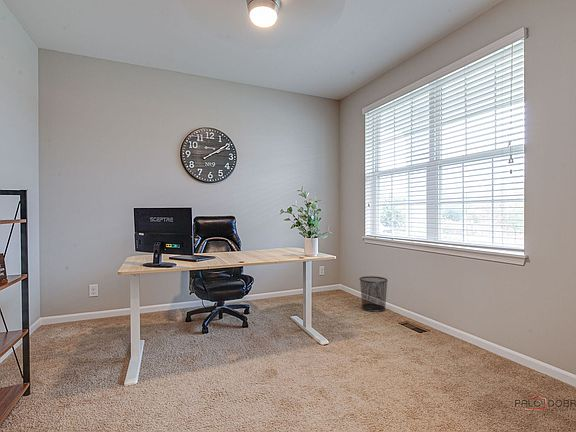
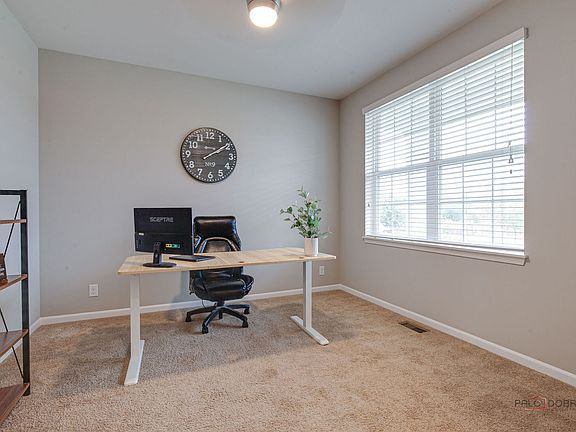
- waste bin [358,275,389,313]
